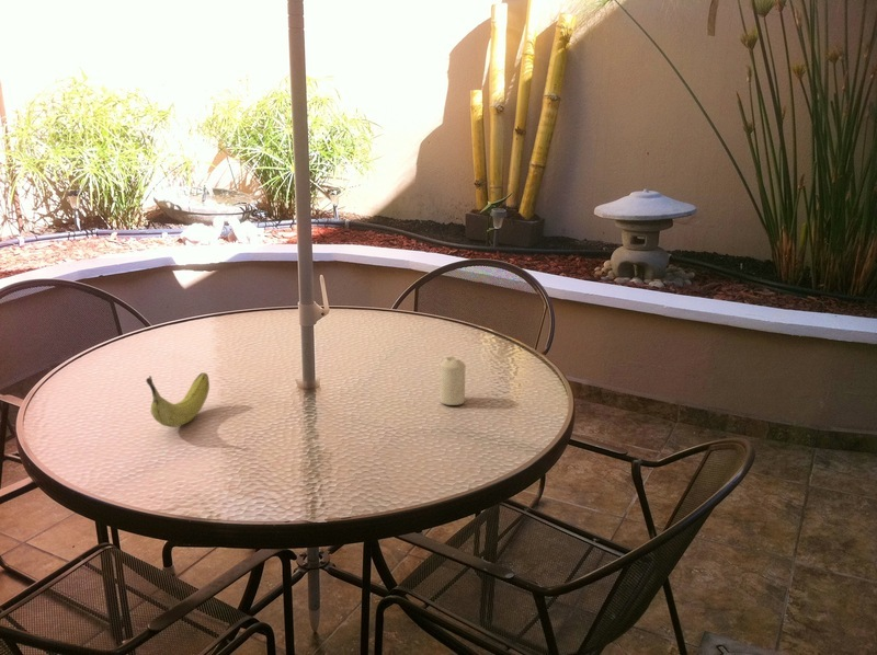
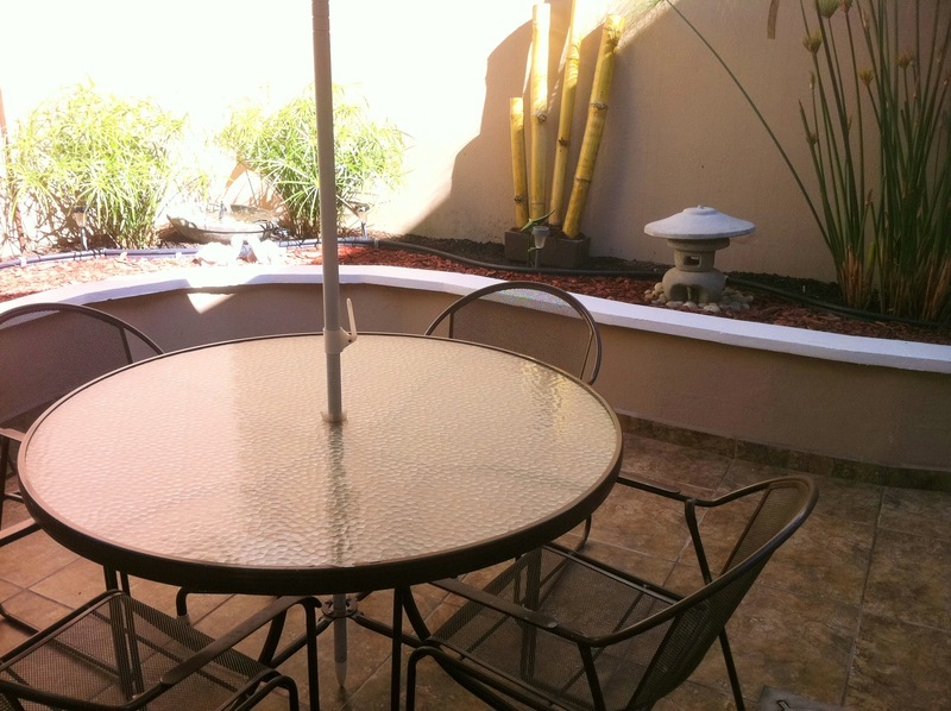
- candle [438,356,467,406]
- fruit [145,371,210,428]
